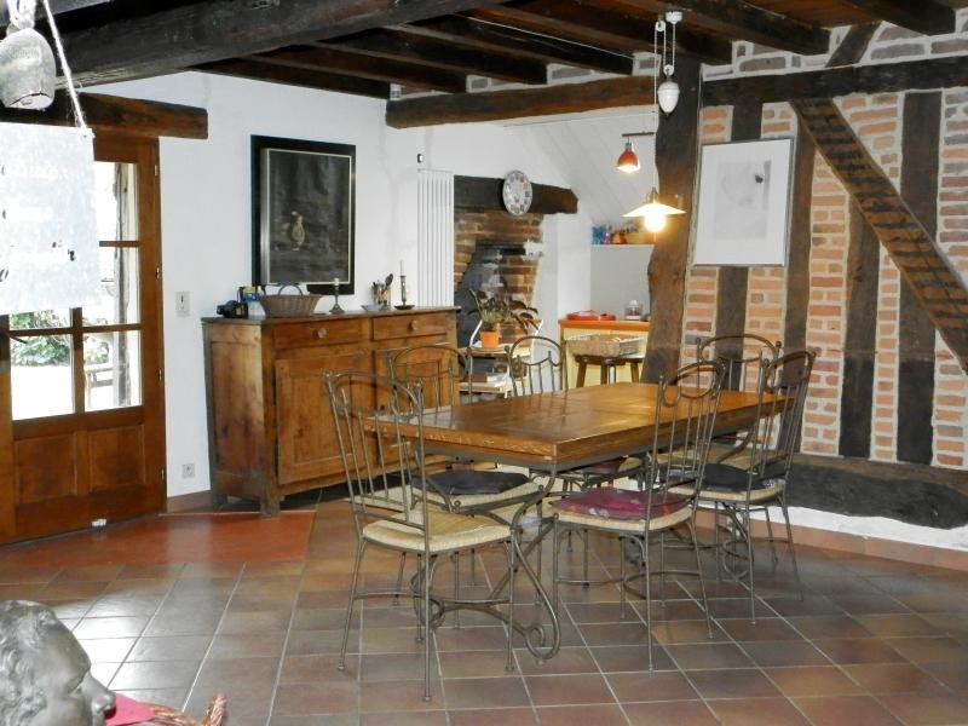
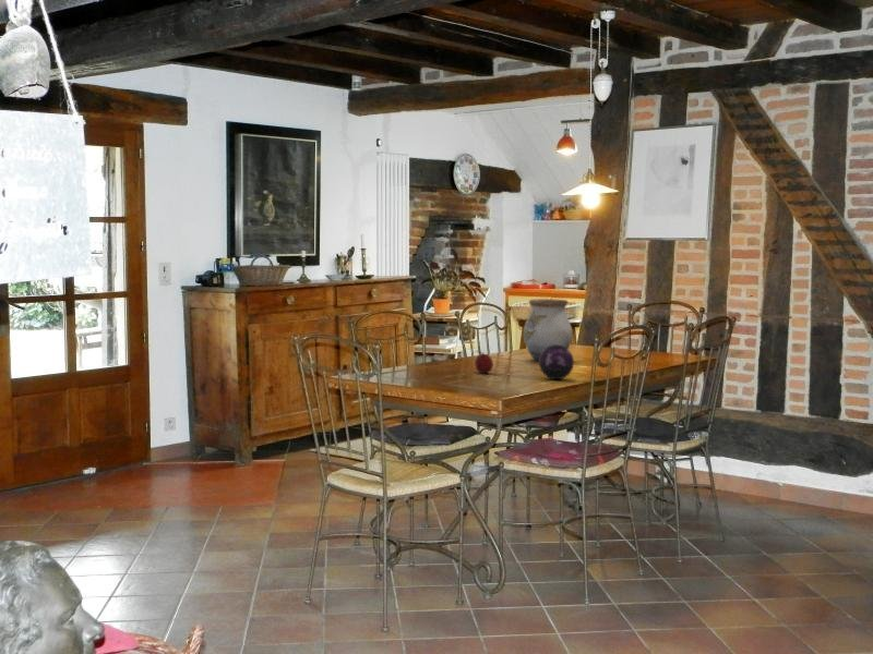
+ vase [523,298,573,362]
+ decorative orb [538,344,575,380]
+ fruit [474,350,494,374]
